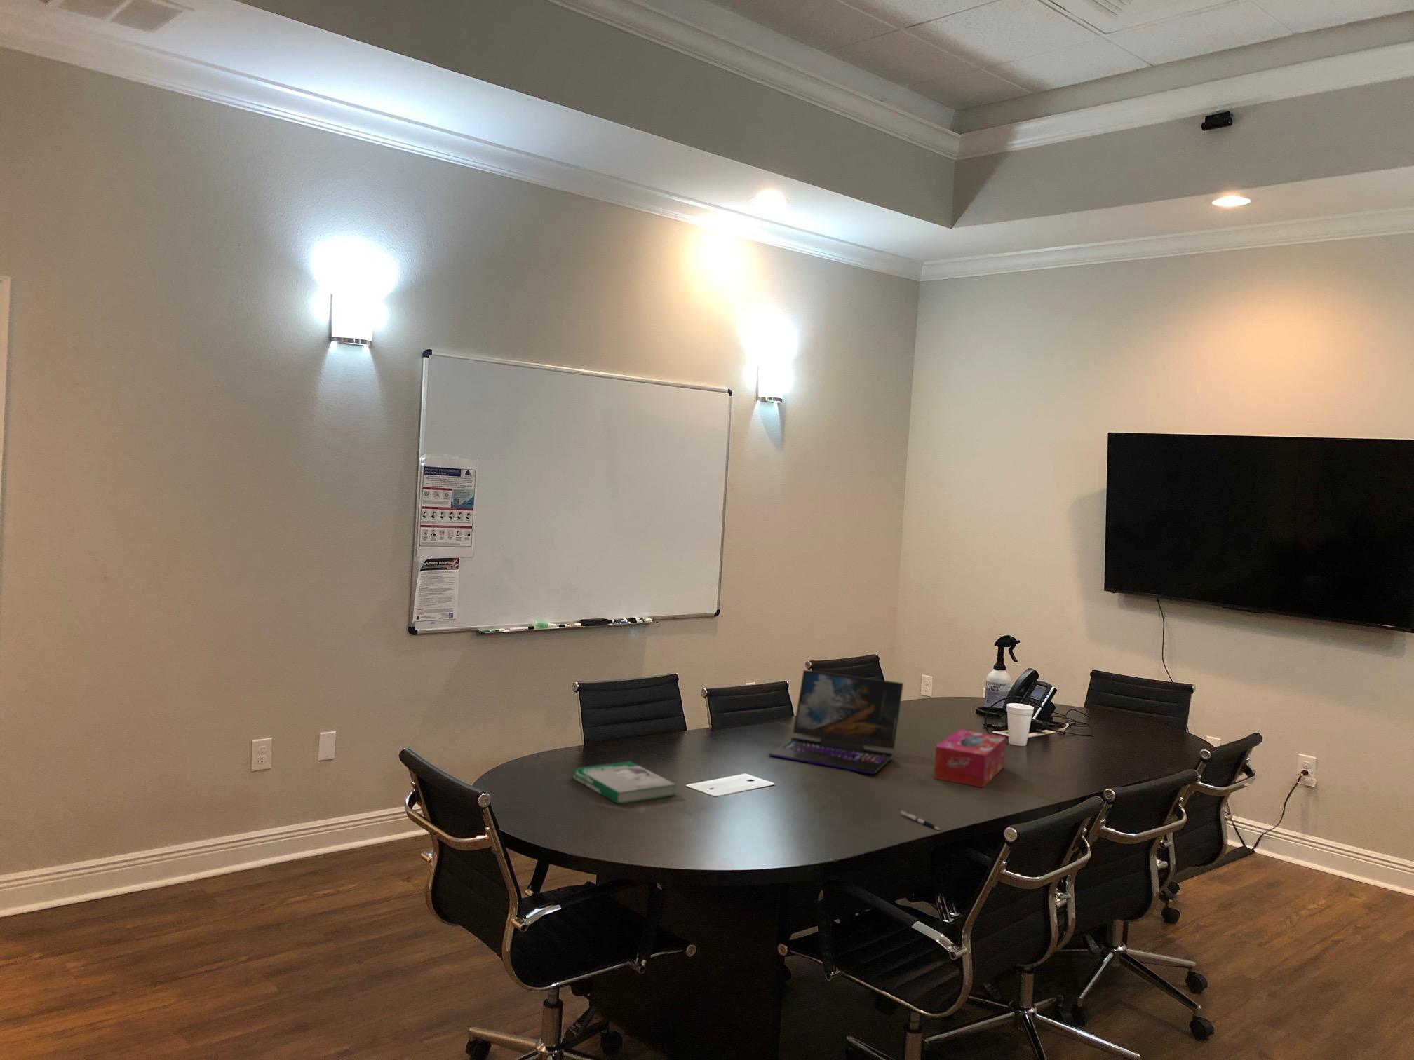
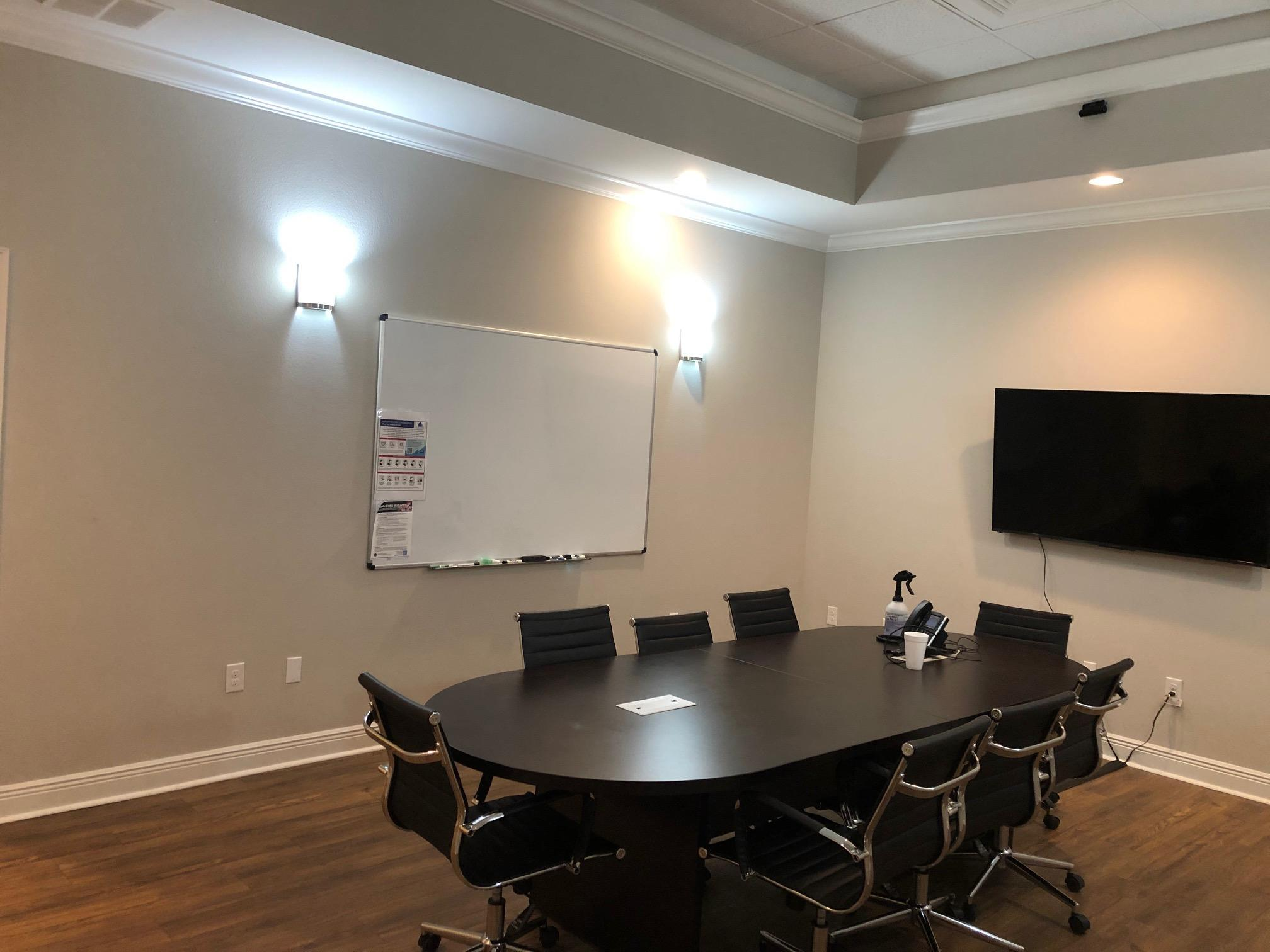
- pen [900,811,941,831]
- book [571,760,678,805]
- tissue box [933,728,1007,788]
- laptop [768,669,904,774]
